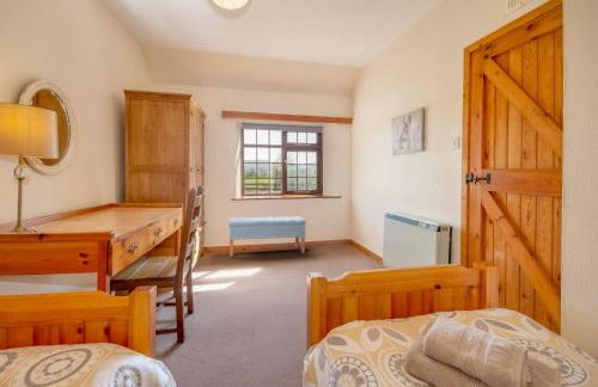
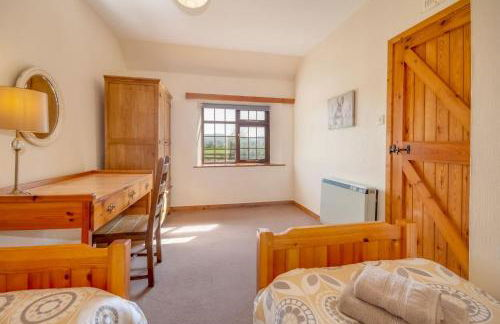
- bench [227,215,307,258]
